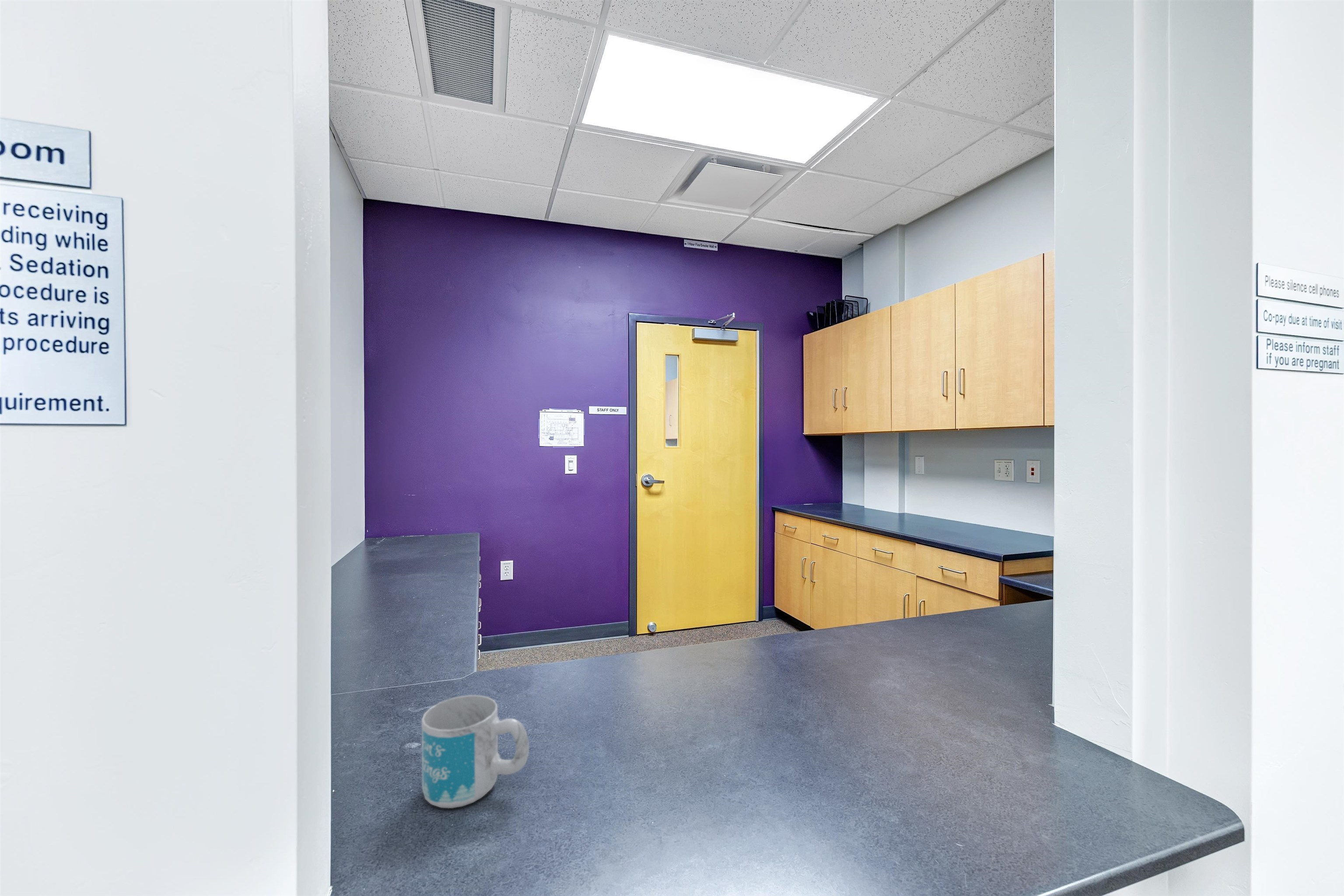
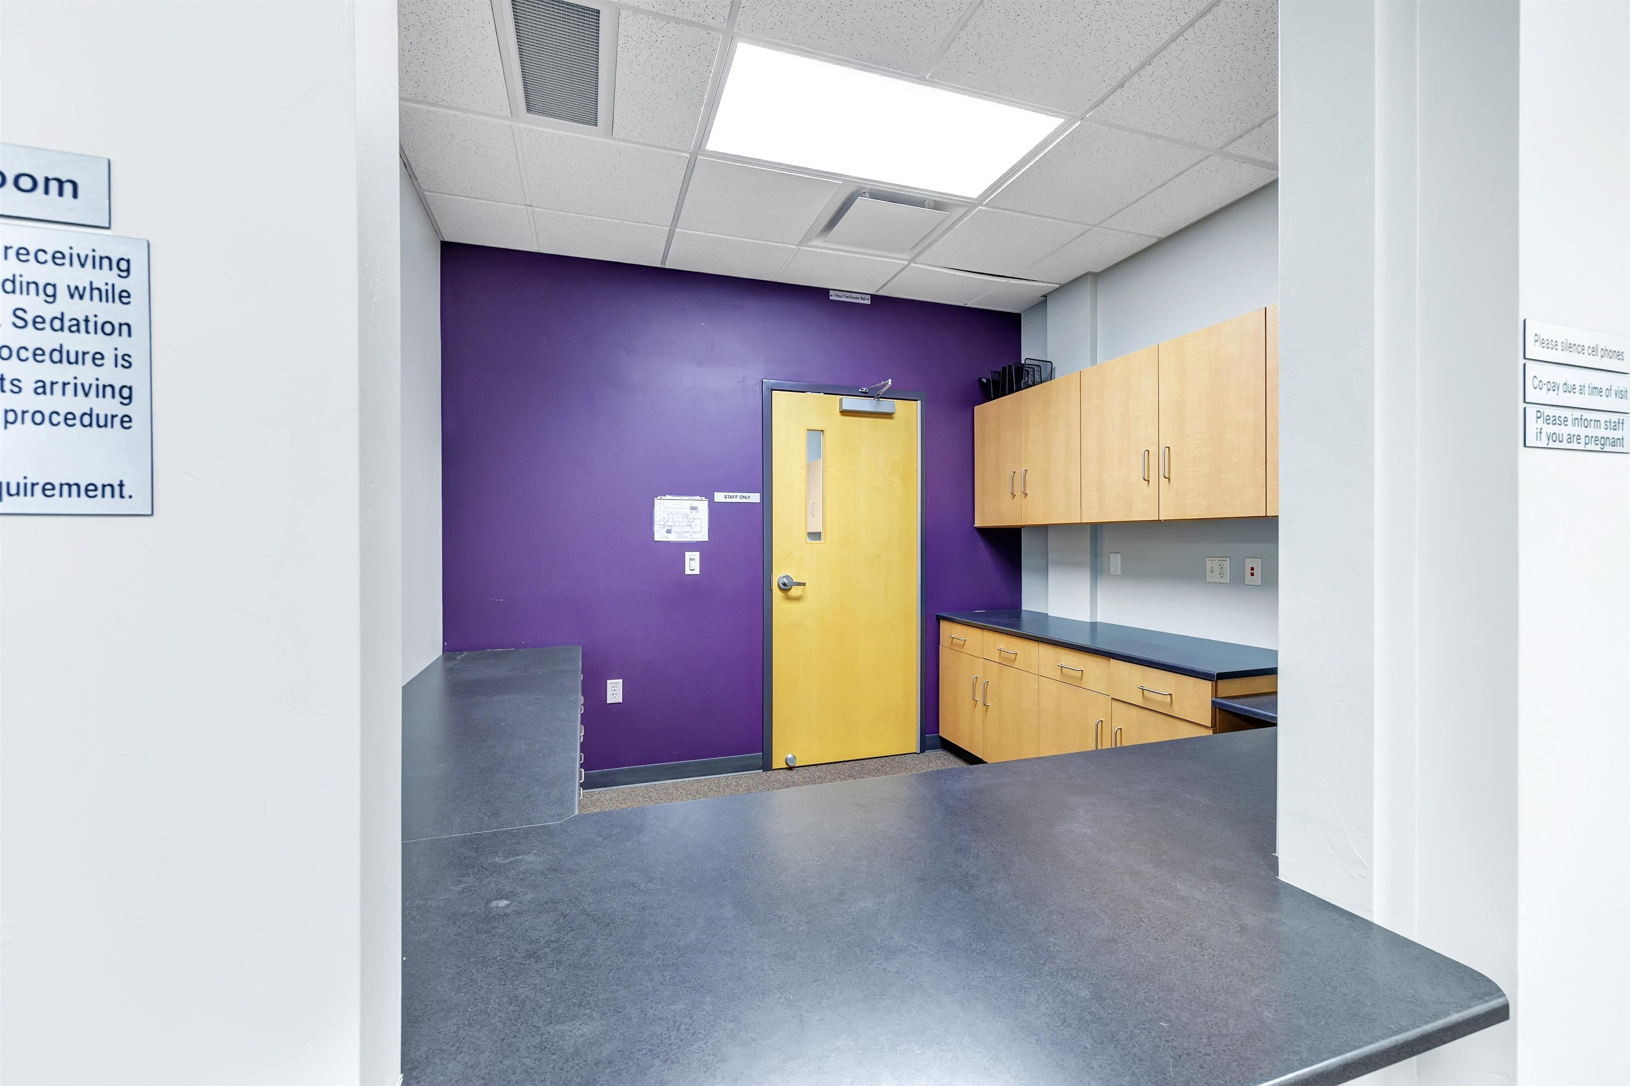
- mug [421,694,529,809]
